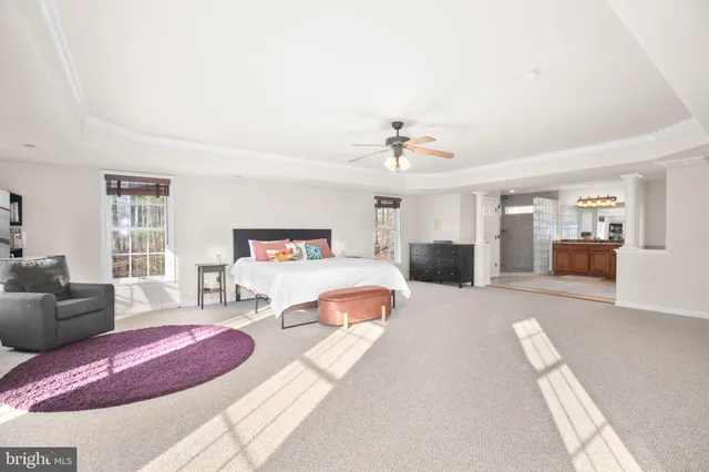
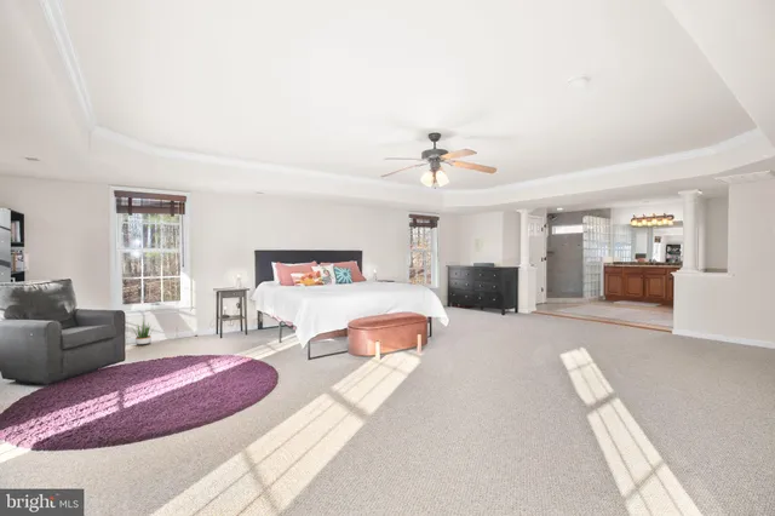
+ potted plant [132,321,155,346]
